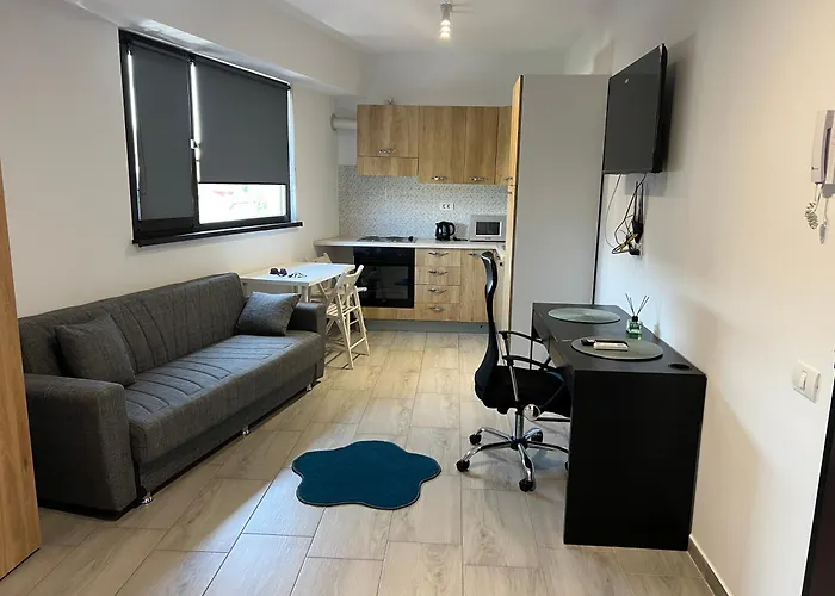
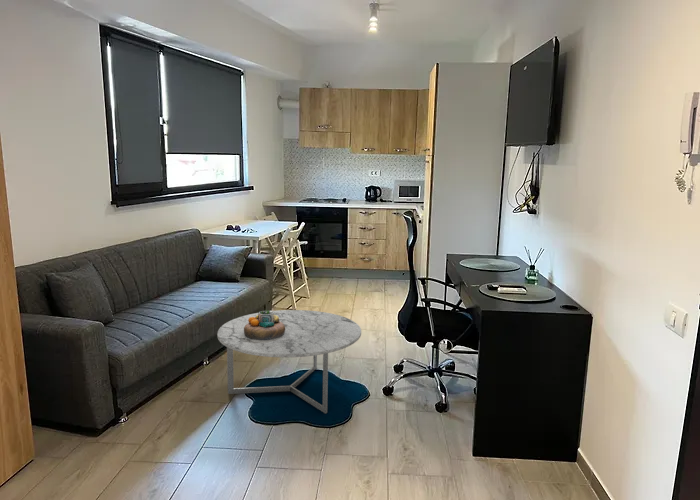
+ decorative bowl [244,309,285,340]
+ coffee table [216,309,362,414]
